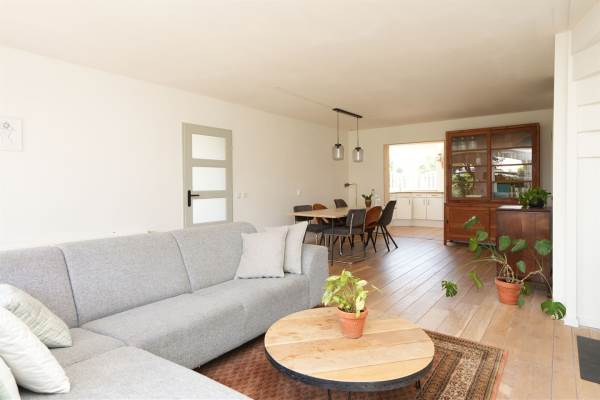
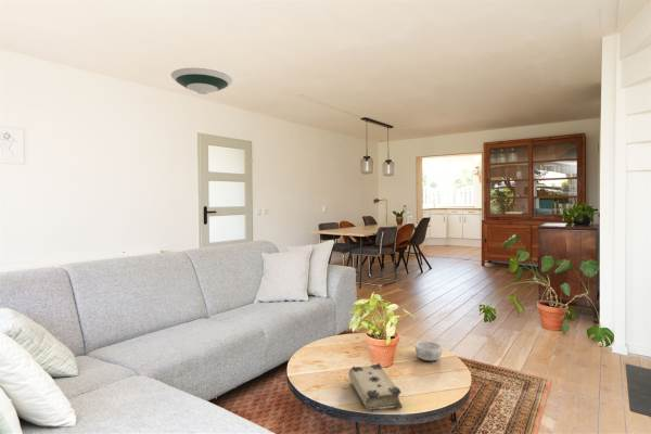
+ decorative bowl [414,340,443,361]
+ book [347,362,404,412]
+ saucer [170,67,233,95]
